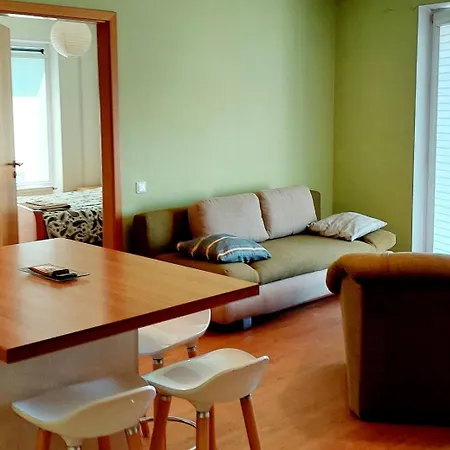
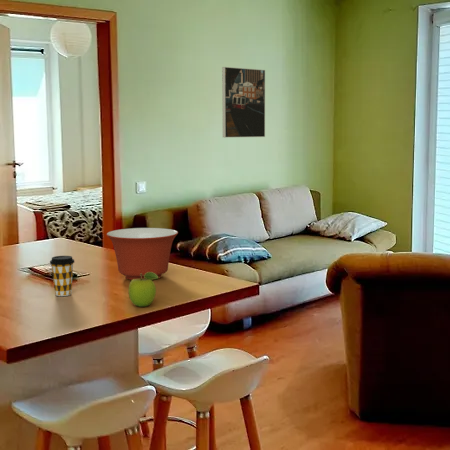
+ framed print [221,66,266,139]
+ mixing bowl [106,227,179,281]
+ coffee cup [49,255,75,297]
+ fruit [128,272,159,308]
